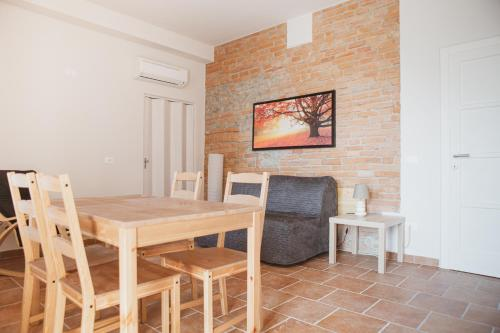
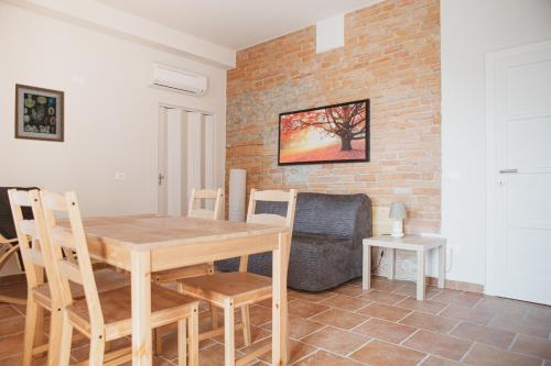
+ wall art [13,82,65,143]
